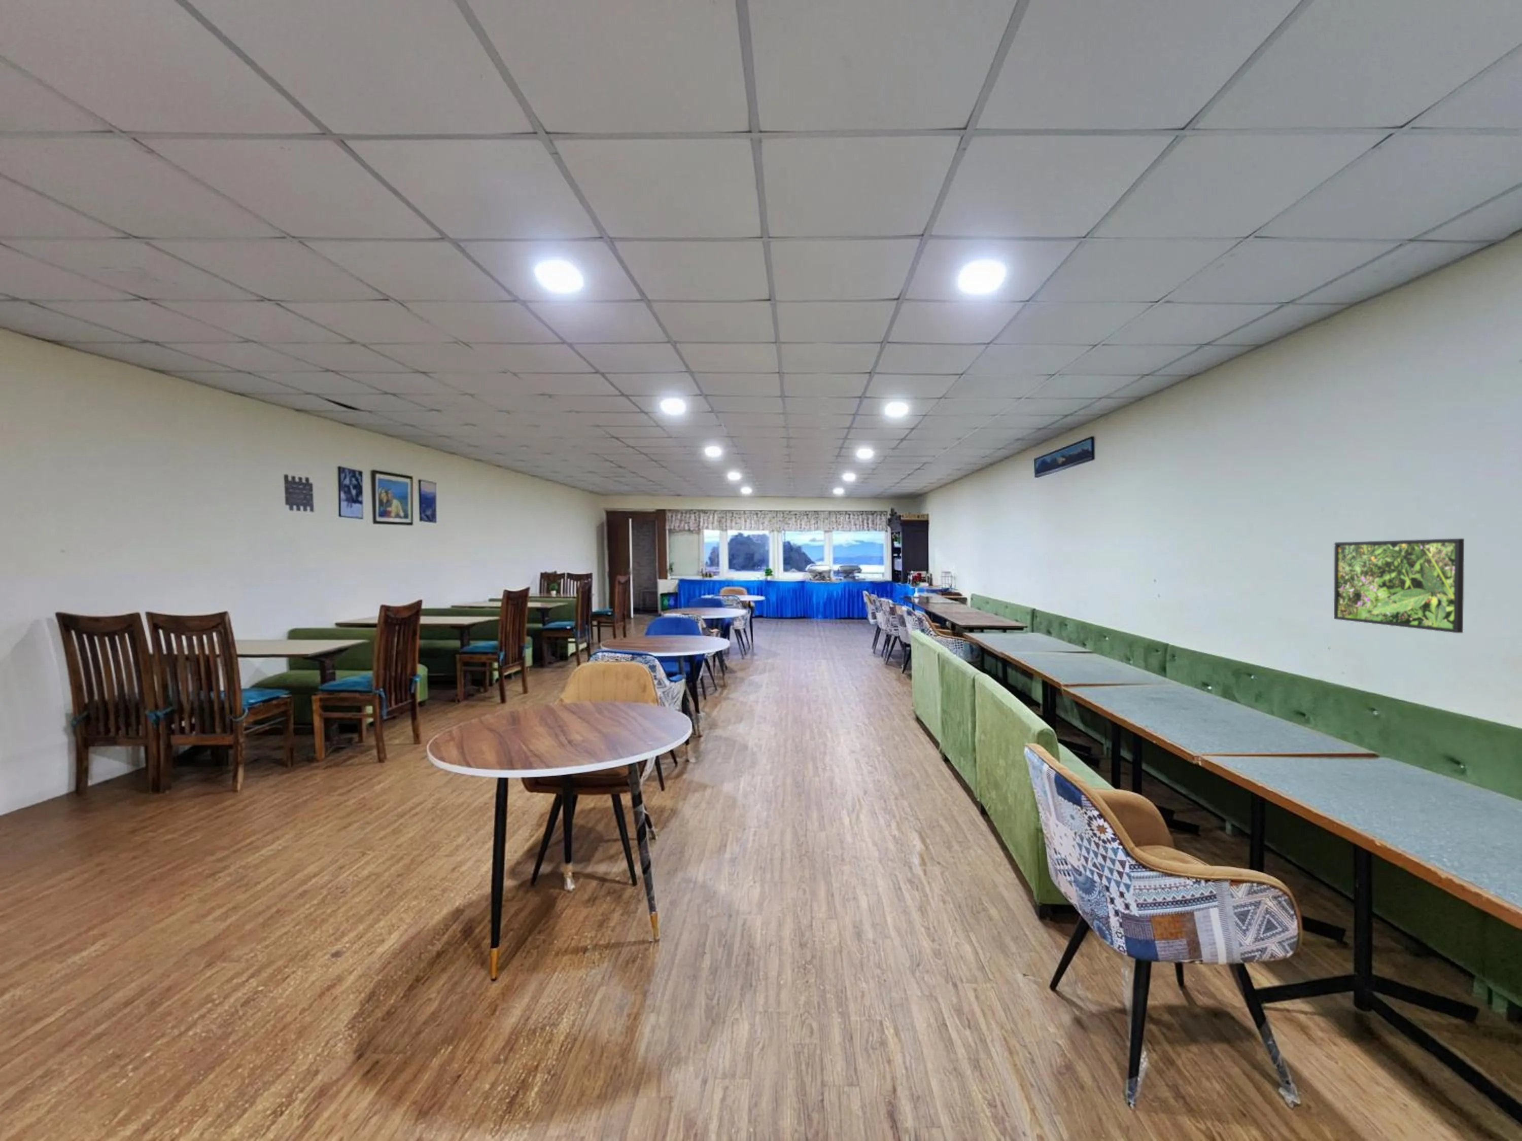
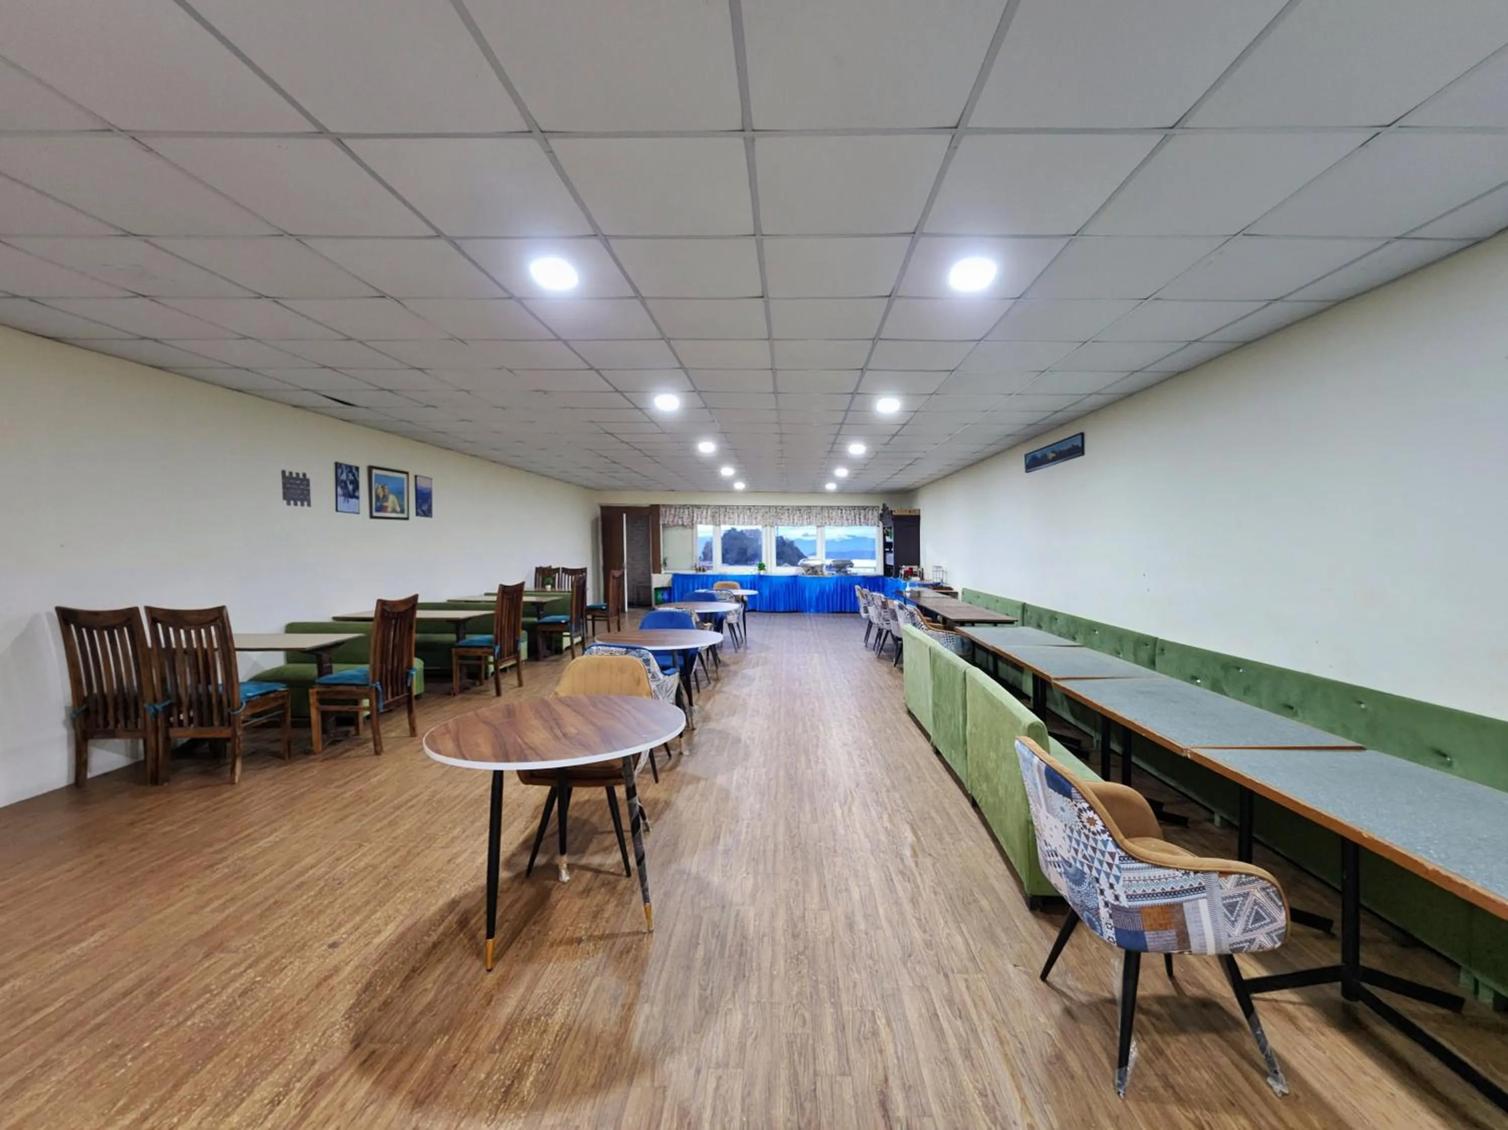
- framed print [1334,538,1464,633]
